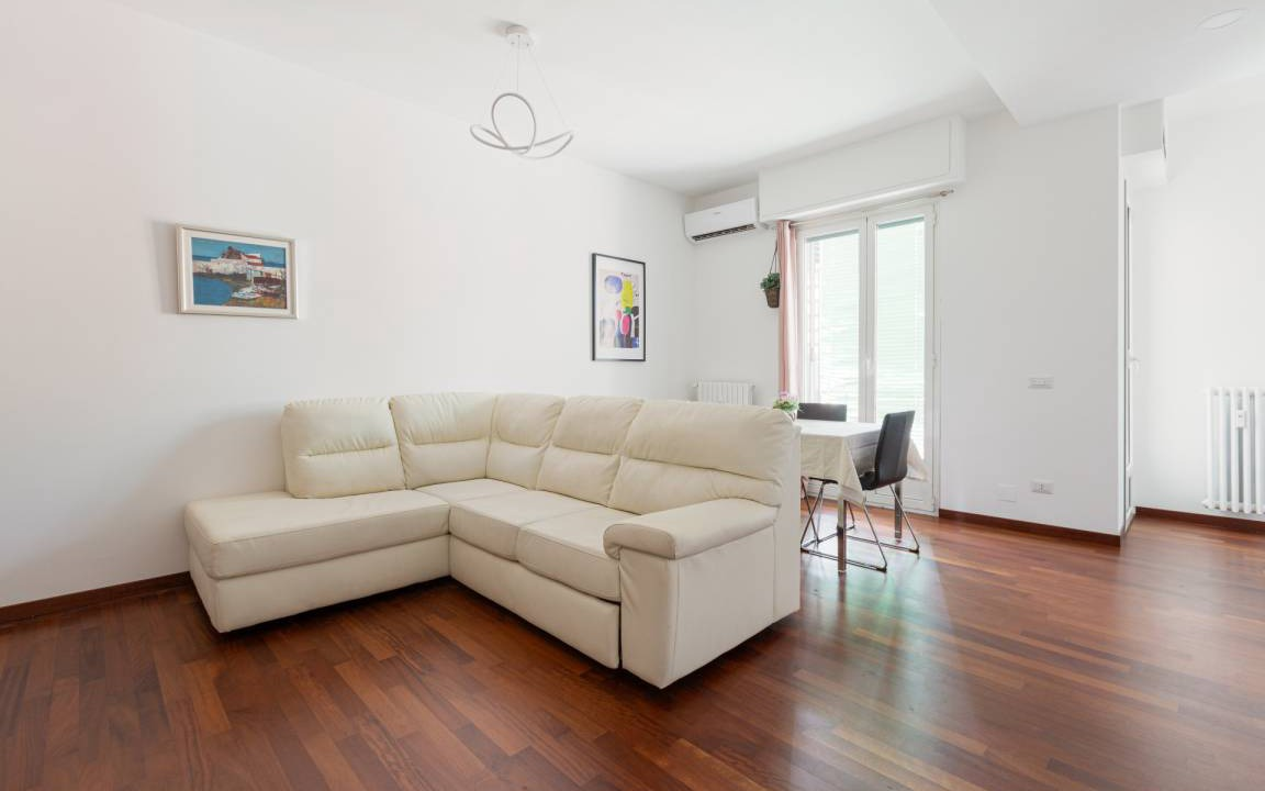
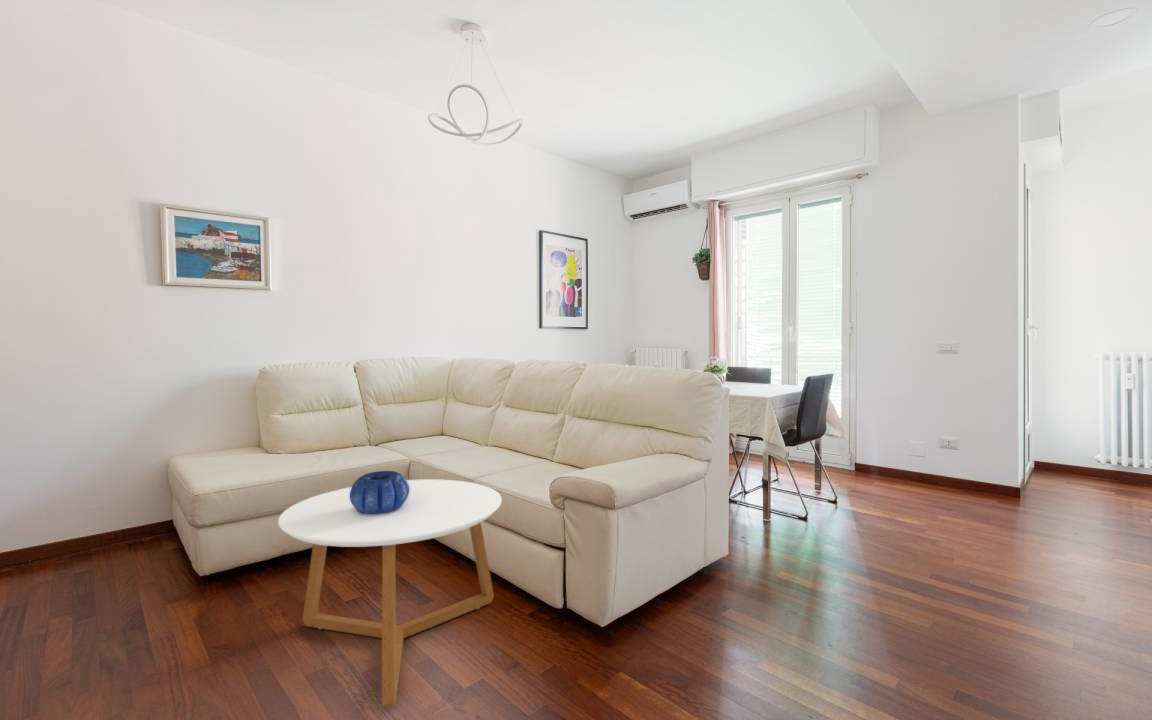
+ decorative bowl [349,470,410,514]
+ coffee table [277,478,503,709]
